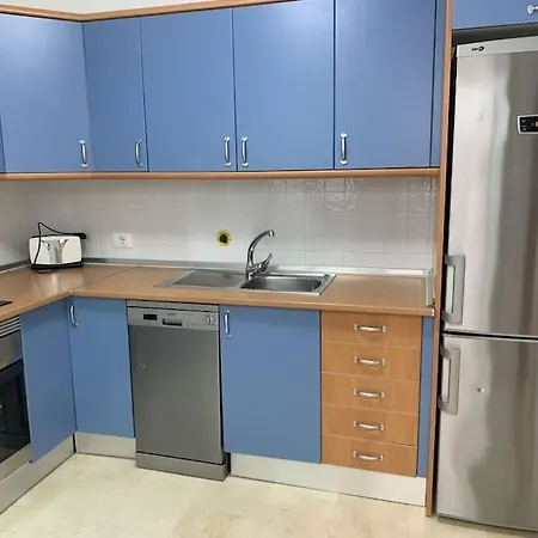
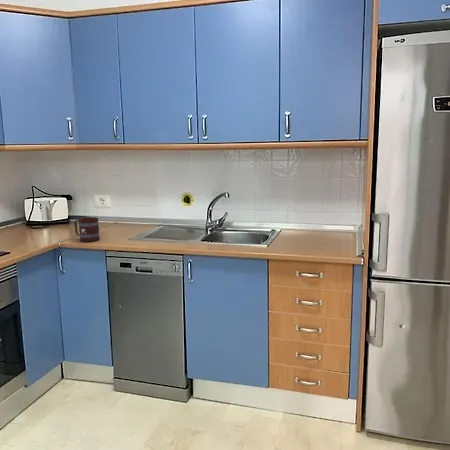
+ mug [73,216,101,242]
